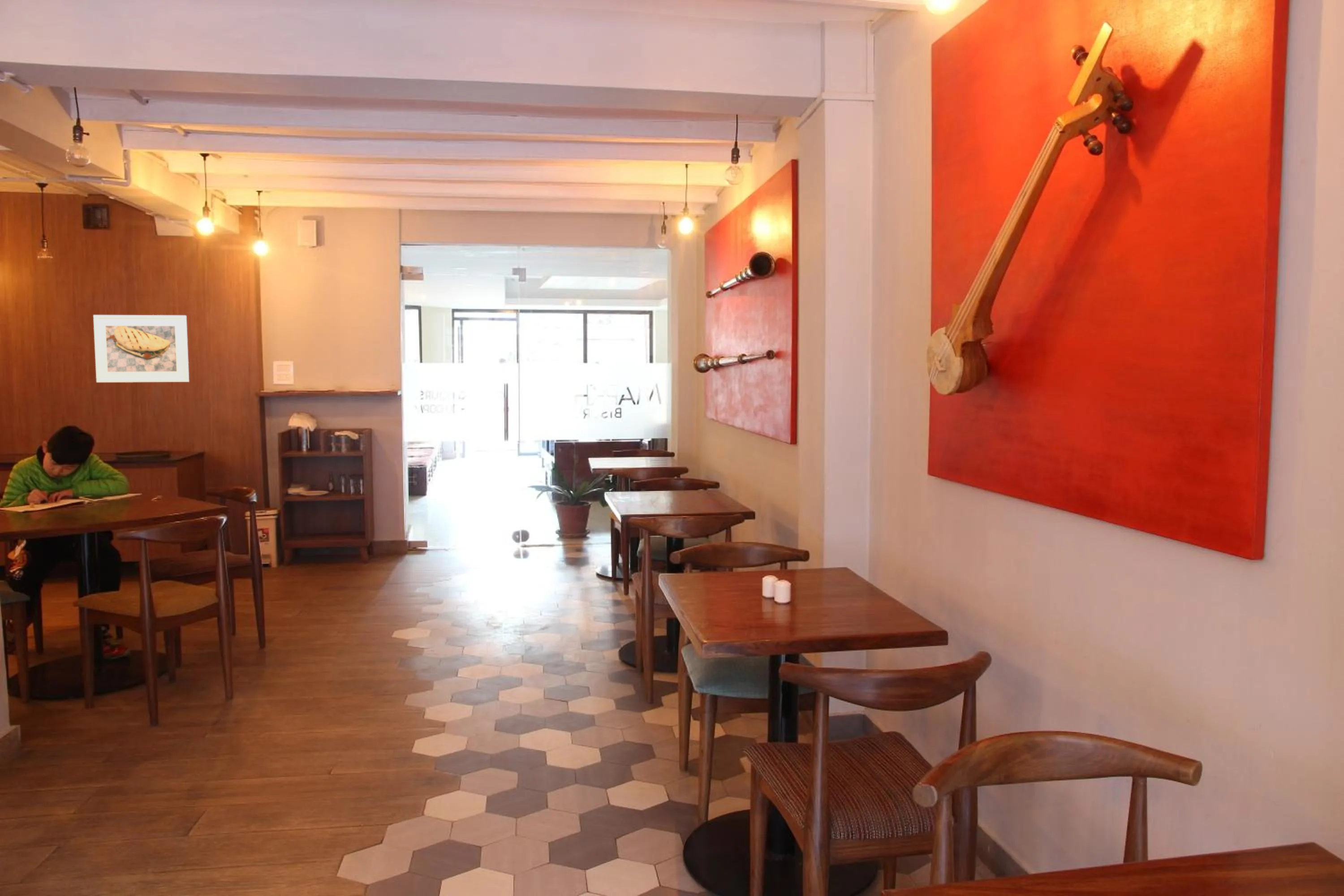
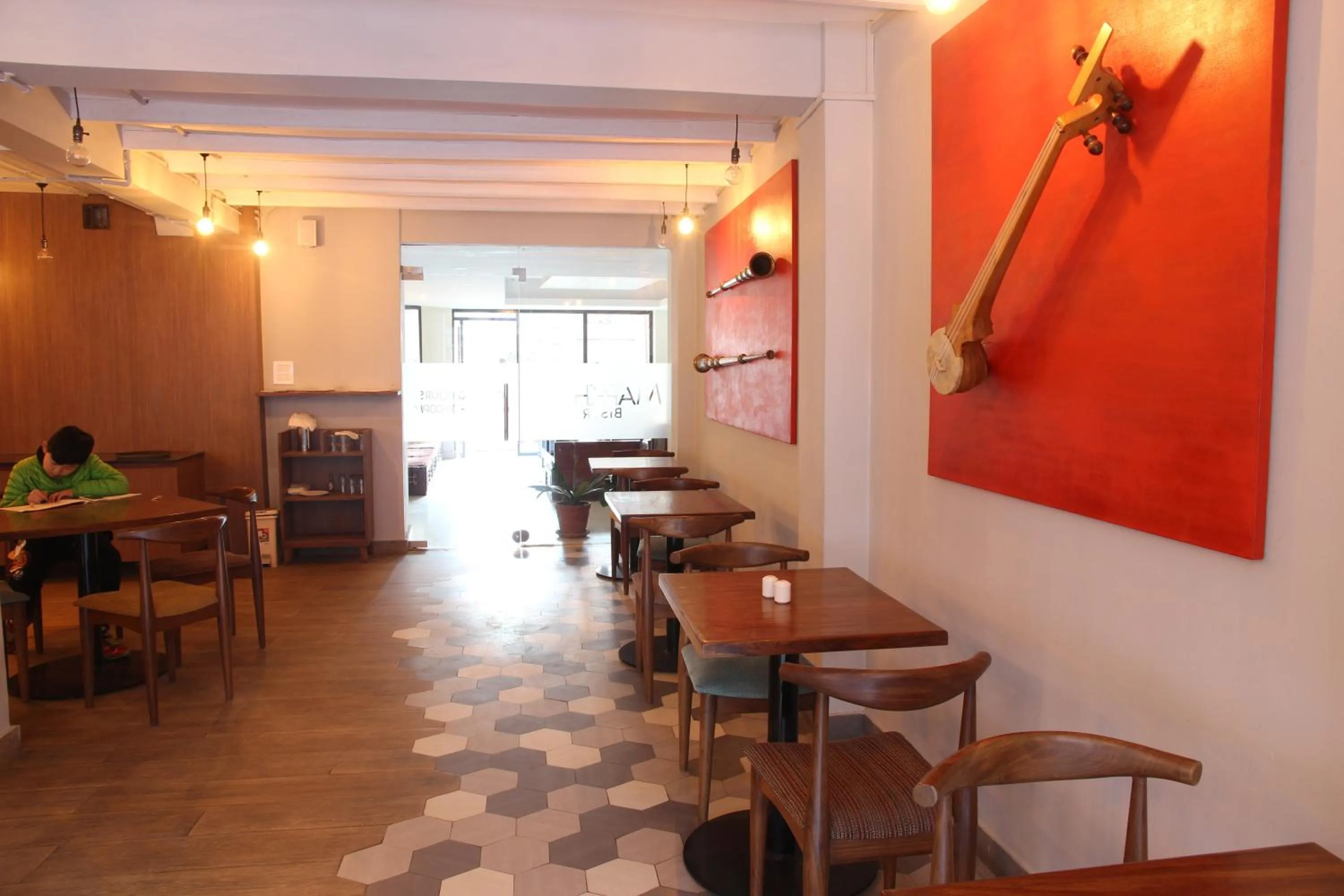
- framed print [93,314,190,383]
